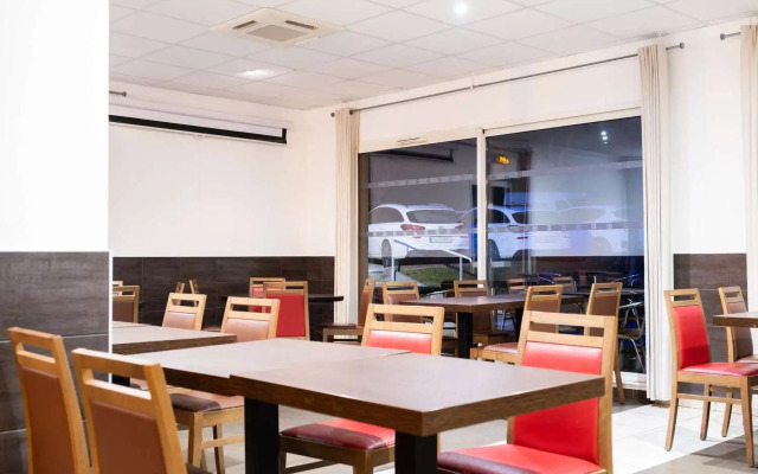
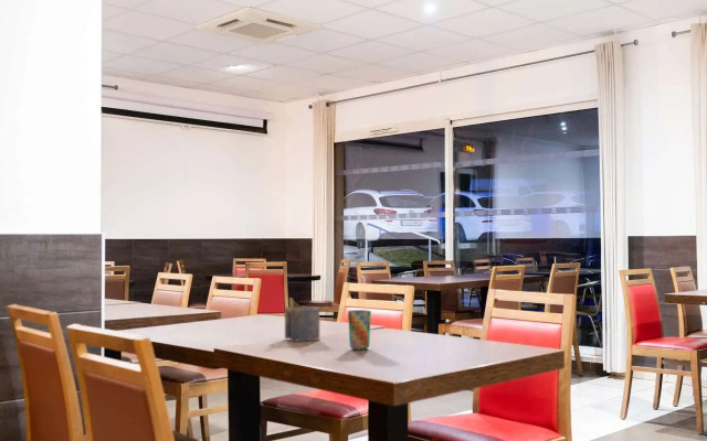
+ cup [347,309,372,351]
+ napkin holder [284,297,320,343]
